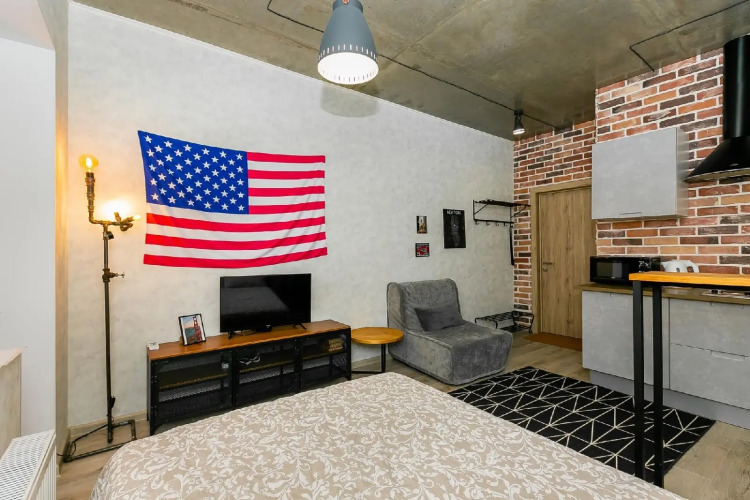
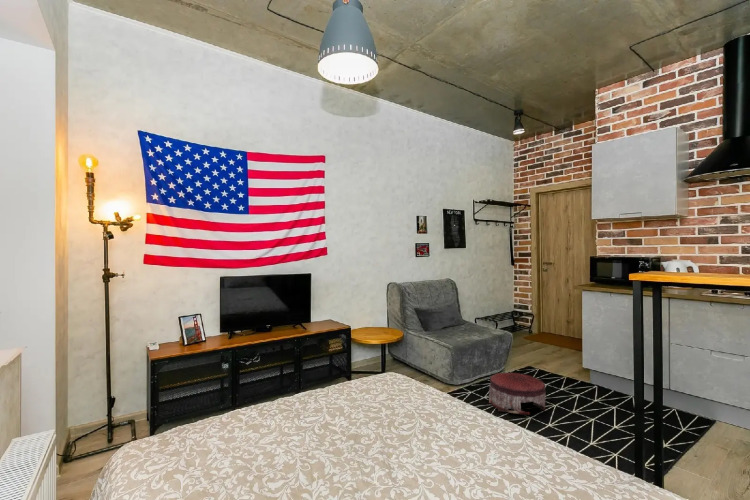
+ pouf [488,371,546,416]
